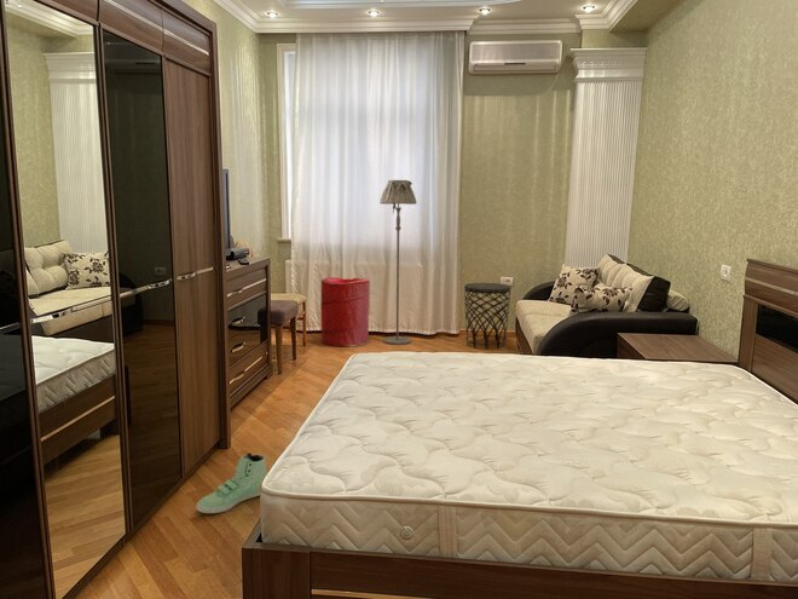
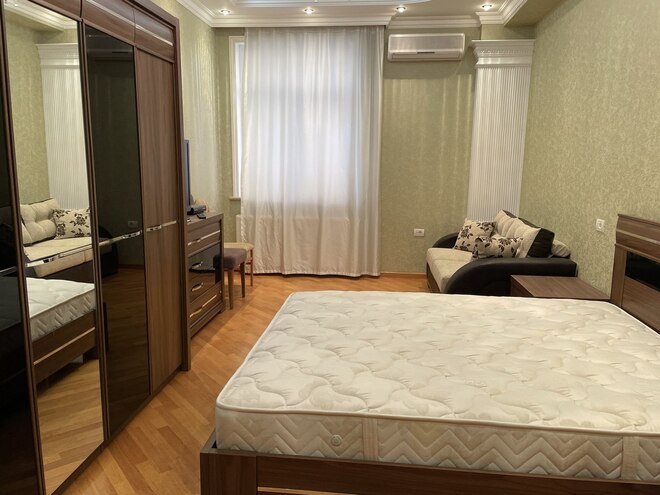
- sneaker [195,451,268,514]
- floor lamp [378,179,417,346]
- laundry hamper [319,276,371,349]
- side table [463,282,513,351]
